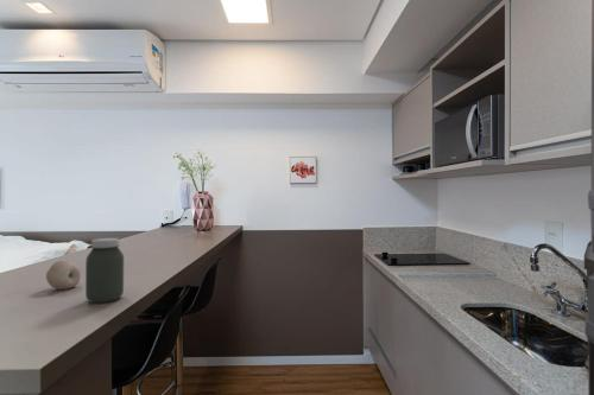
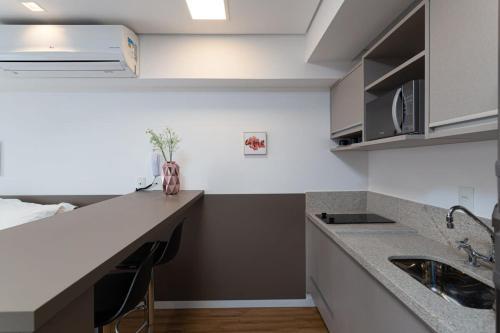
- fruit [45,260,82,291]
- jar [84,237,125,304]
